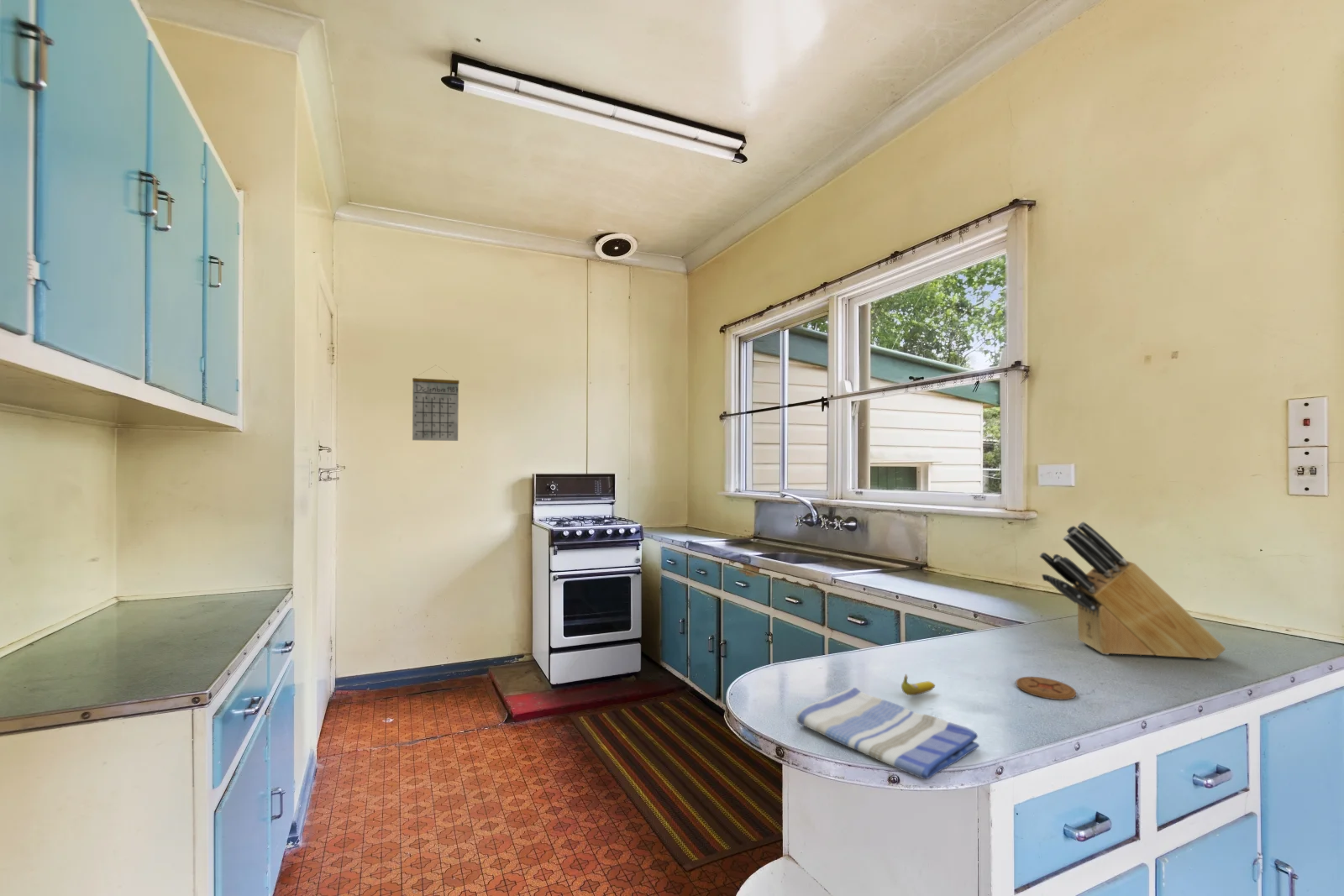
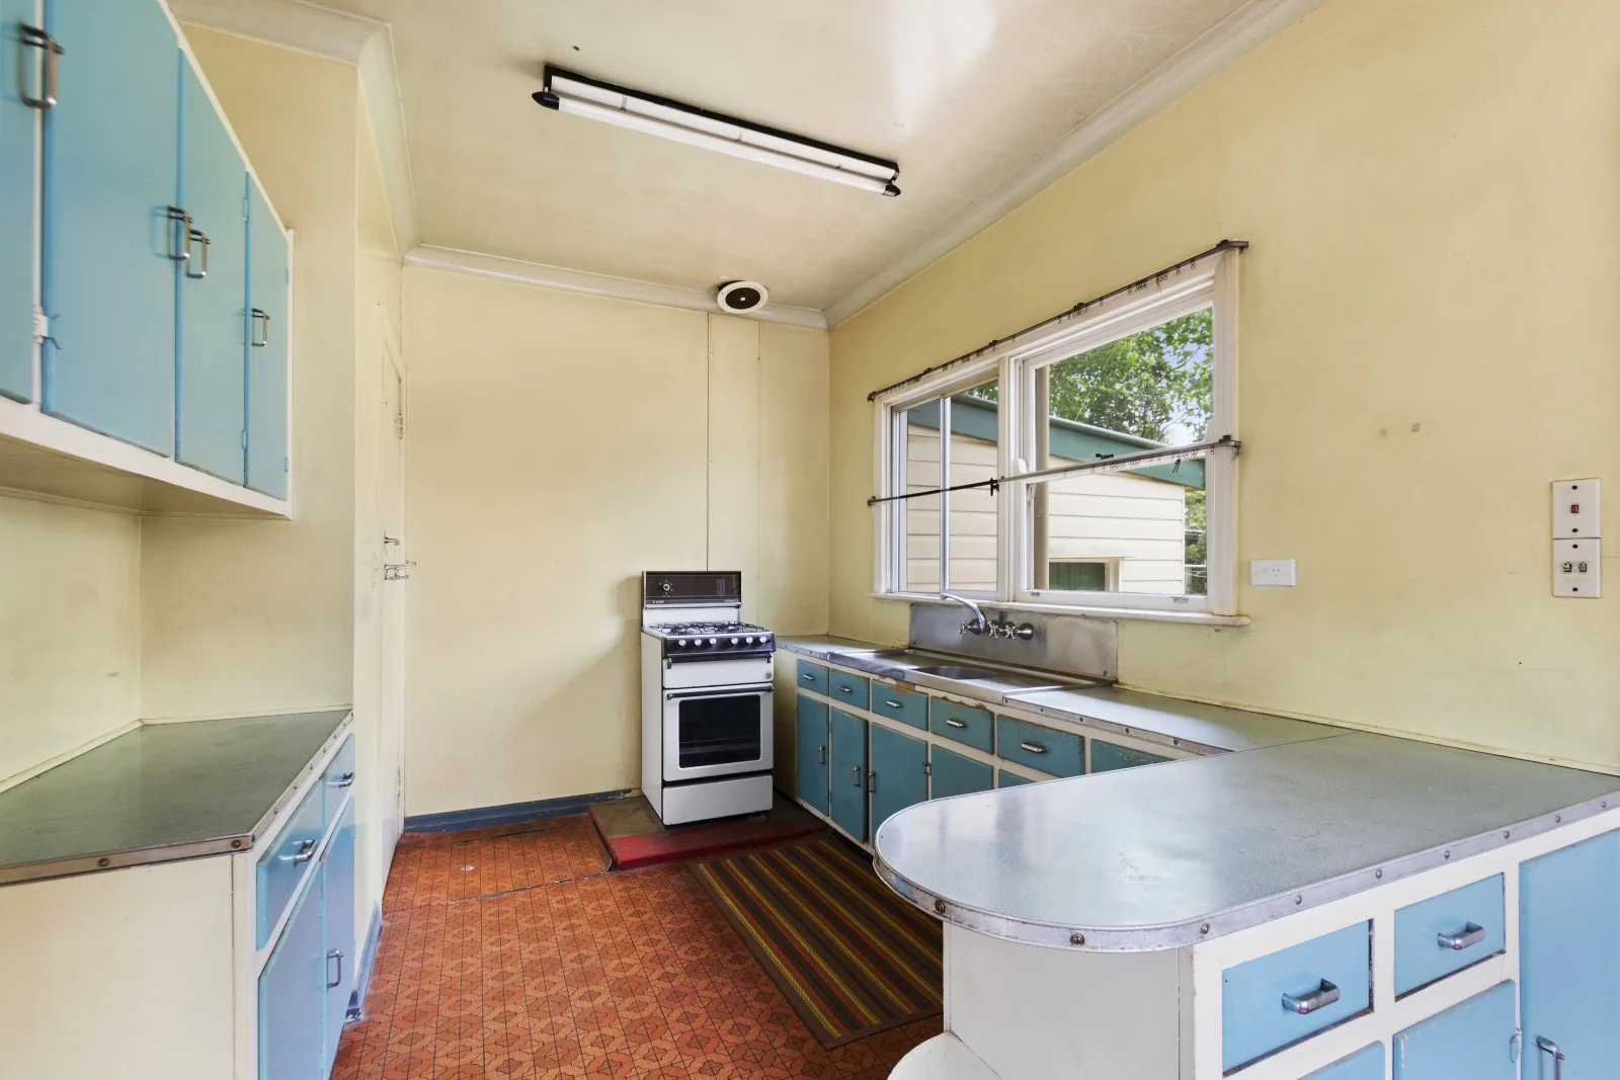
- dish towel [795,687,980,779]
- coaster [1016,676,1077,700]
- fruit [900,673,936,696]
- knife block [1038,521,1226,660]
- calendar [412,364,459,442]
